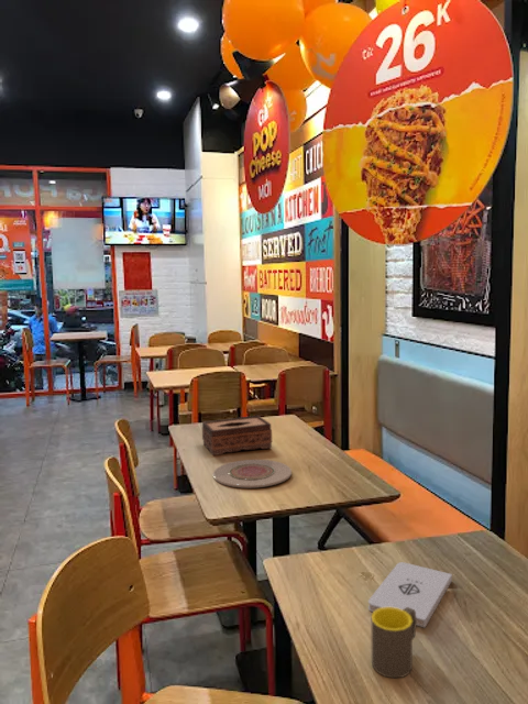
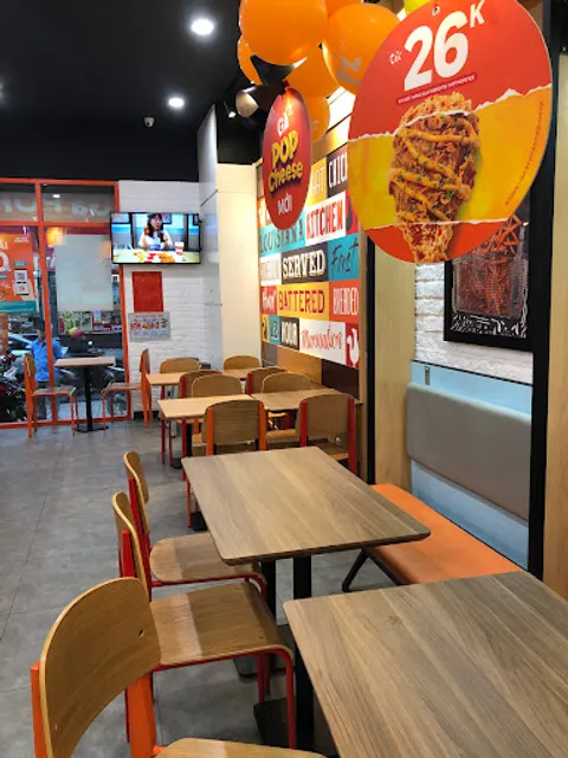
- mug [371,607,417,679]
- notepad [367,561,453,628]
- tissue box [201,415,273,457]
- plate [212,459,293,490]
